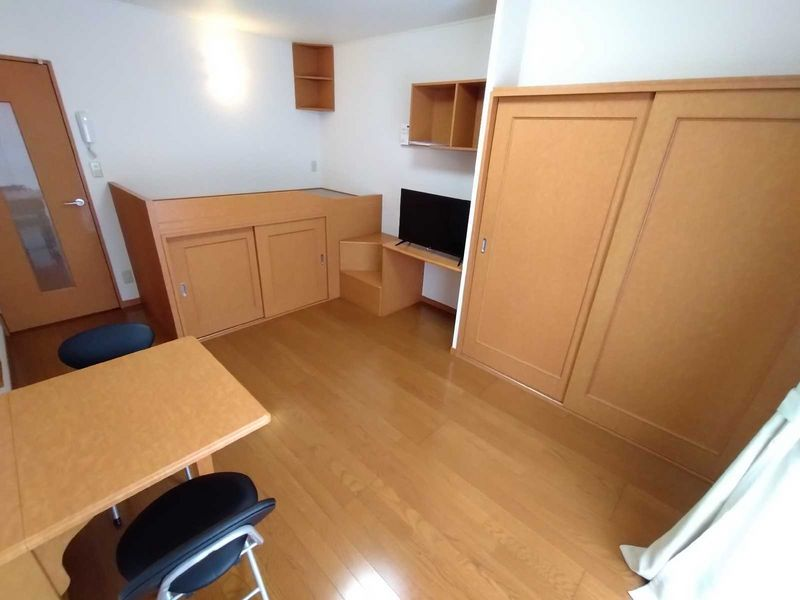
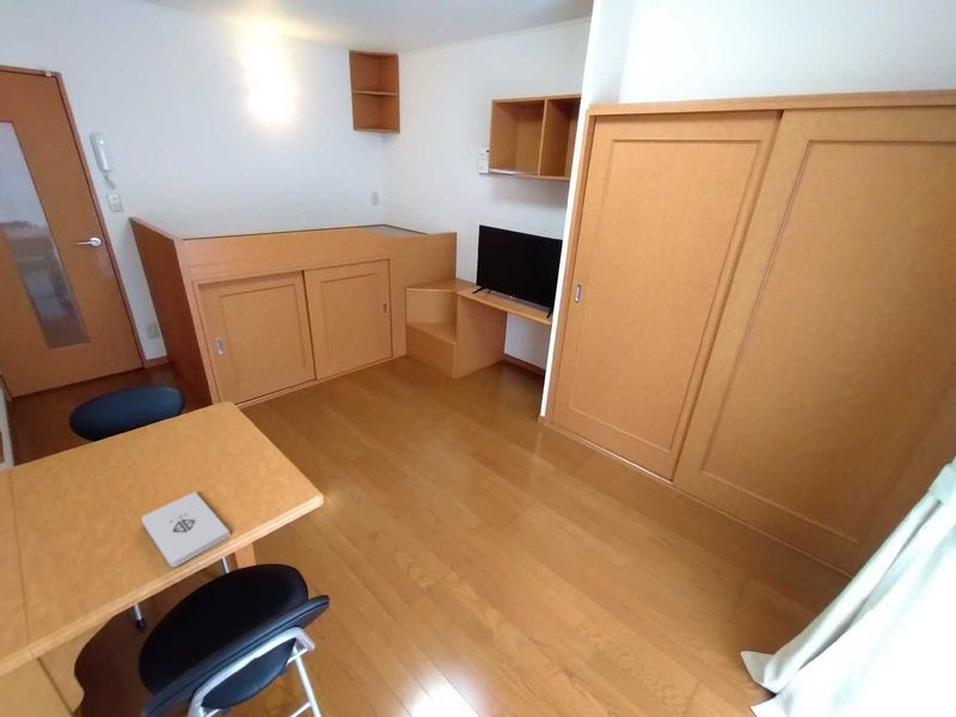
+ notepad [140,491,232,568]
